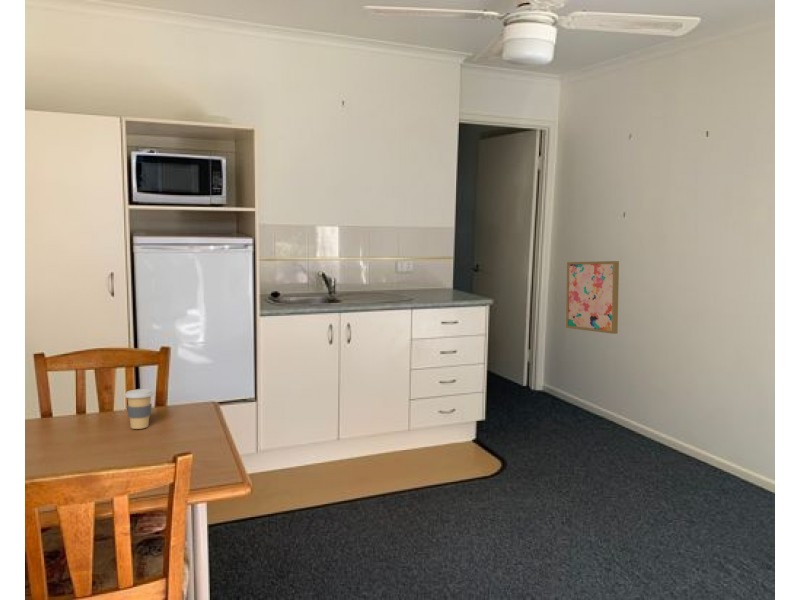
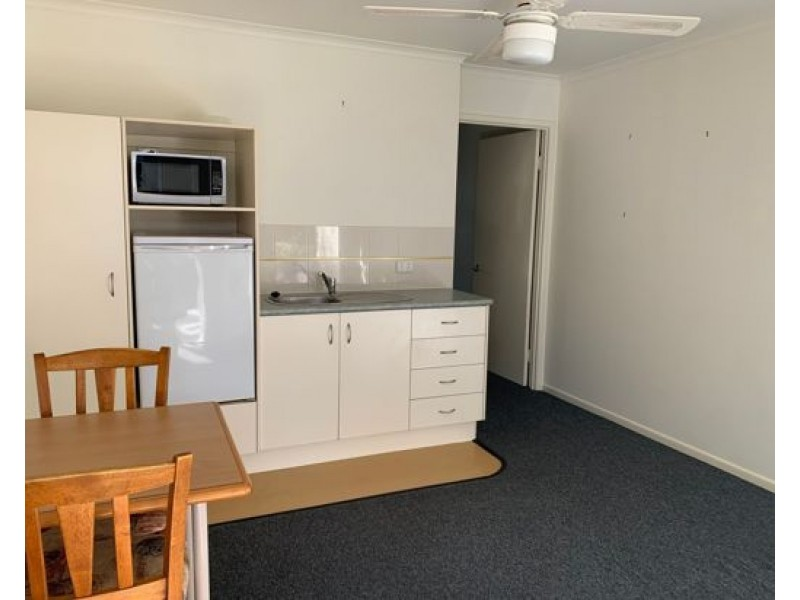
- coffee cup [123,388,154,430]
- wall art [565,260,620,335]
